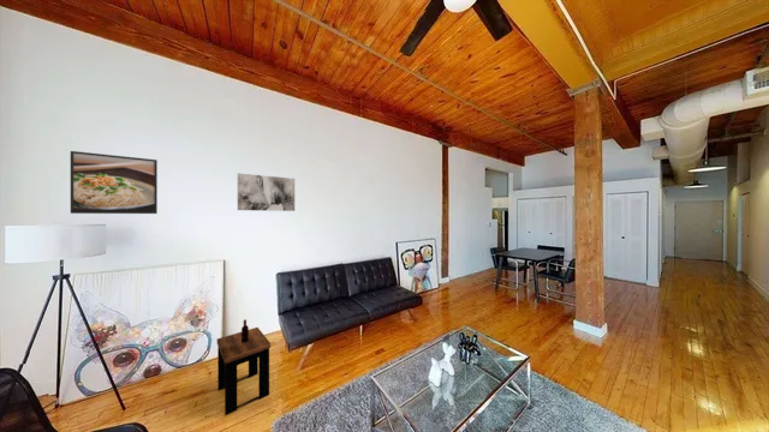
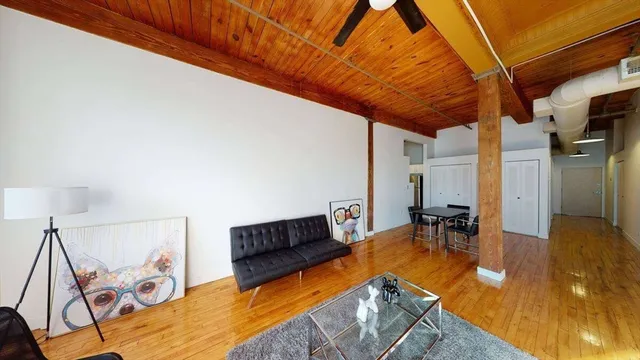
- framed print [70,150,159,215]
- wall art [237,173,296,212]
- side table [216,318,272,416]
